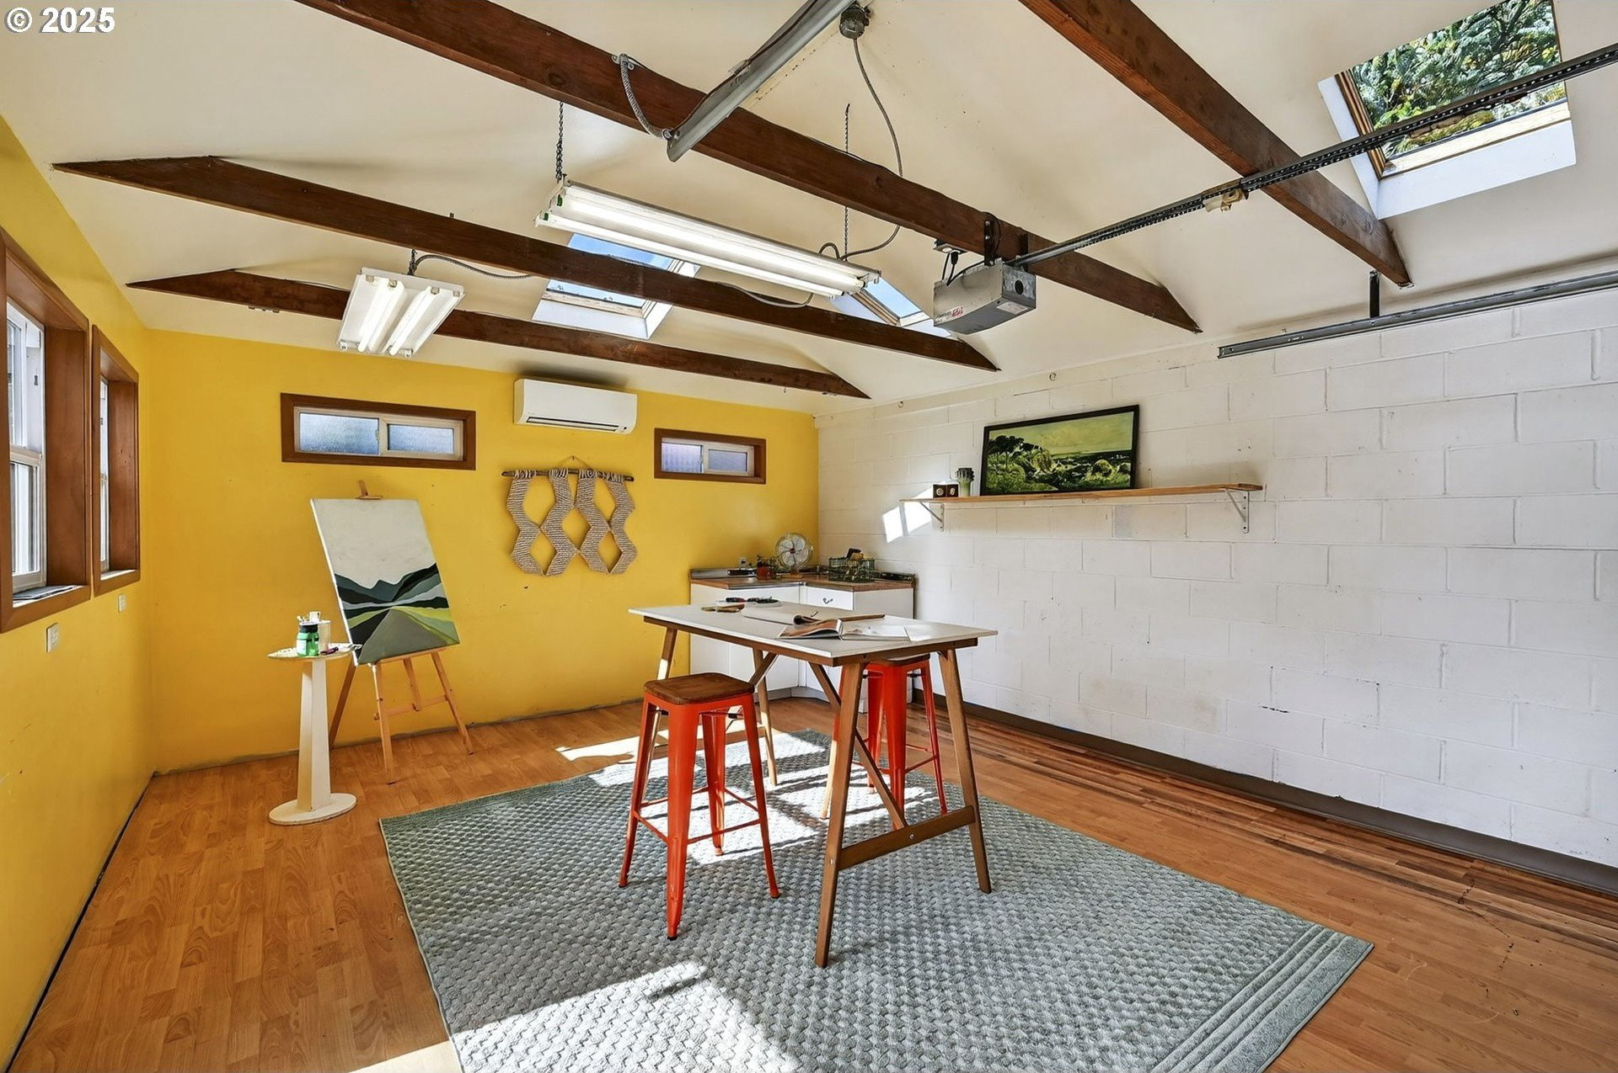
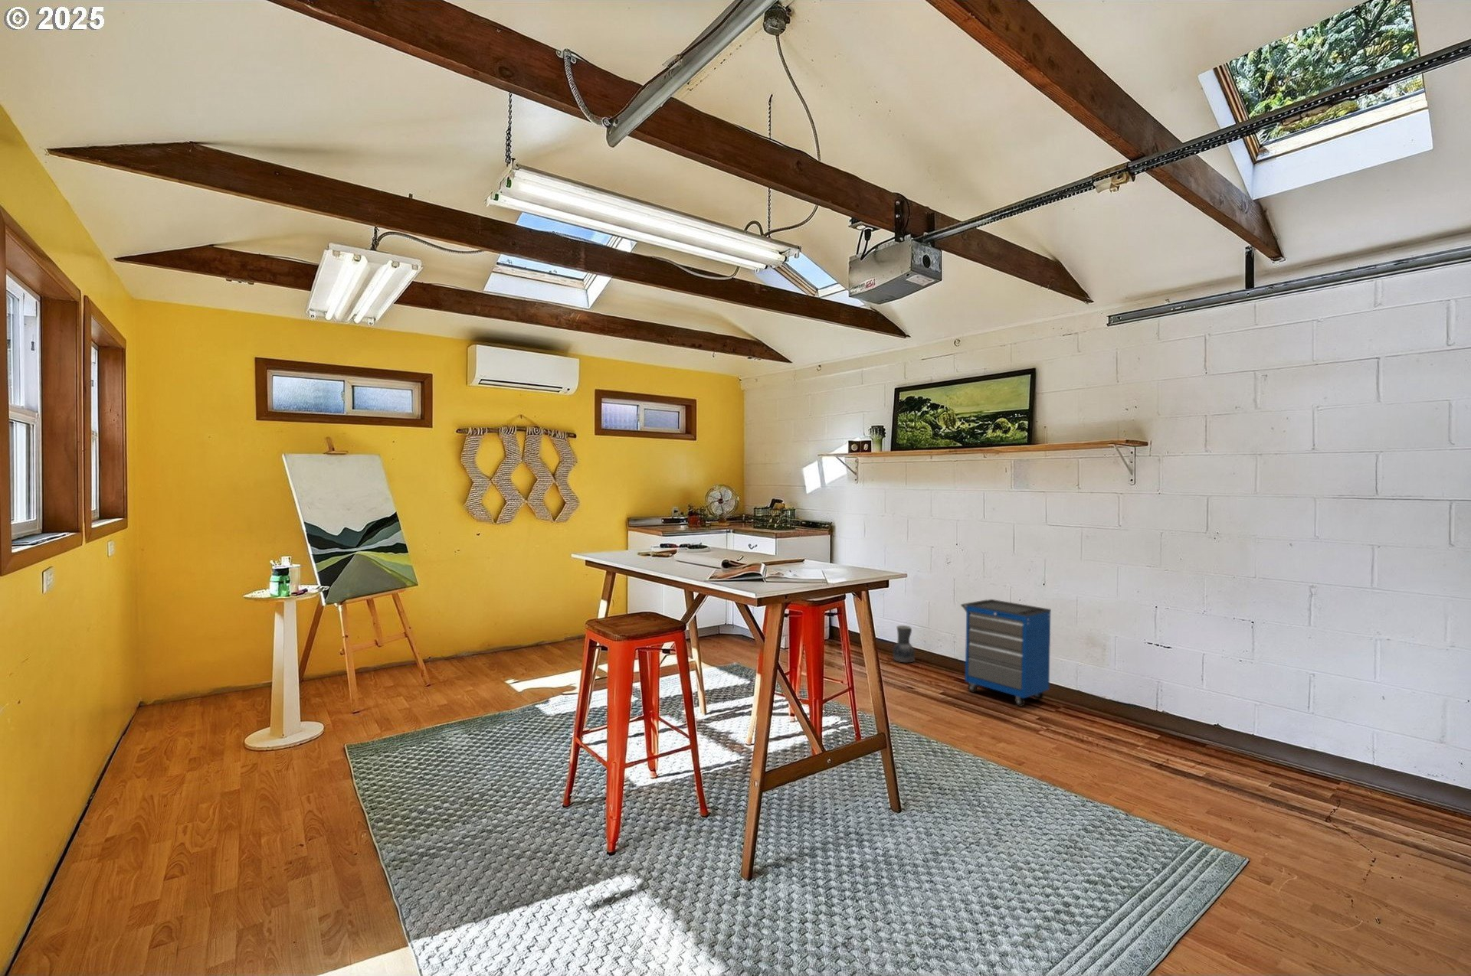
+ cabinet [960,599,1051,707]
+ vase [891,624,915,663]
